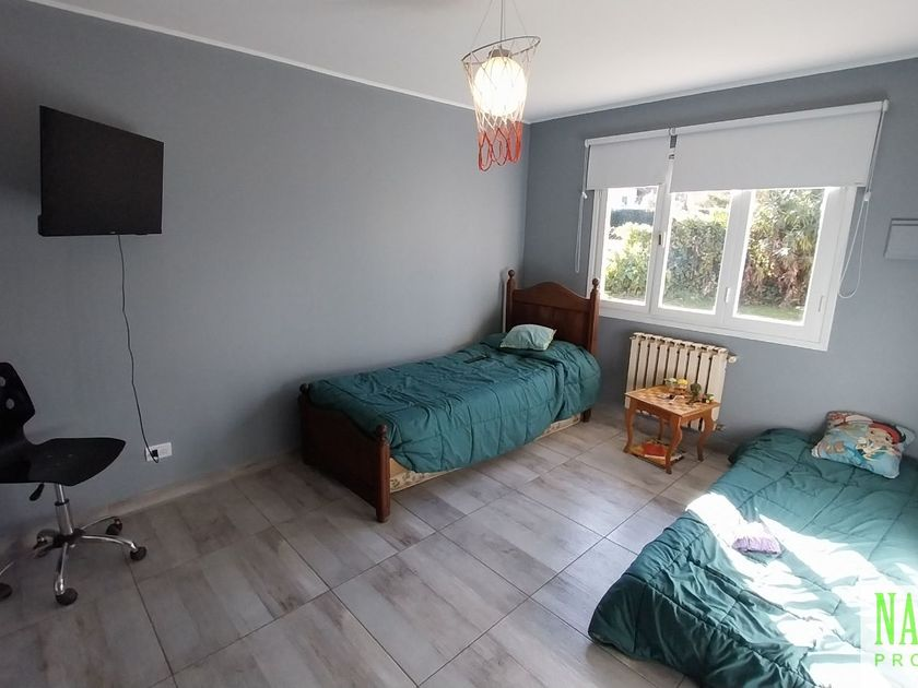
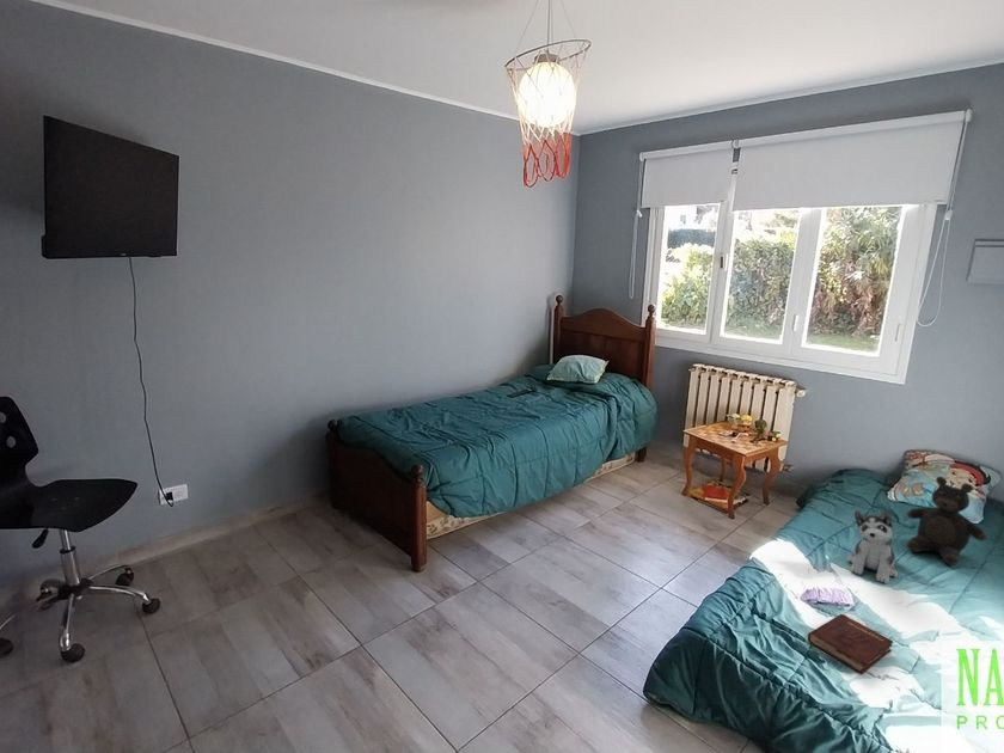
+ plush toy [846,509,899,584]
+ hardback book [807,613,894,675]
+ teddy bear [906,476,987,567]
